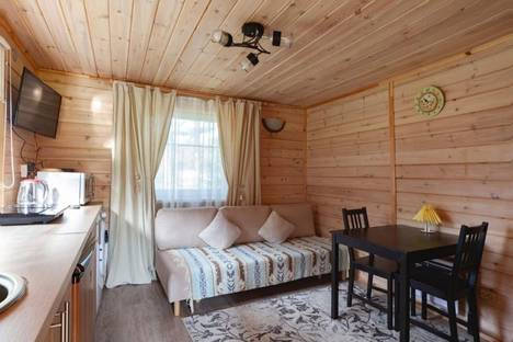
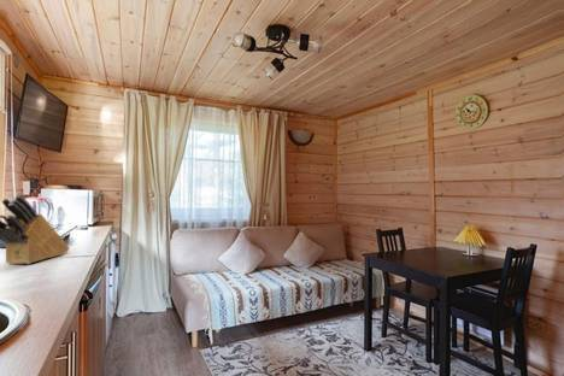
+ knife block [0,194,70,265]
